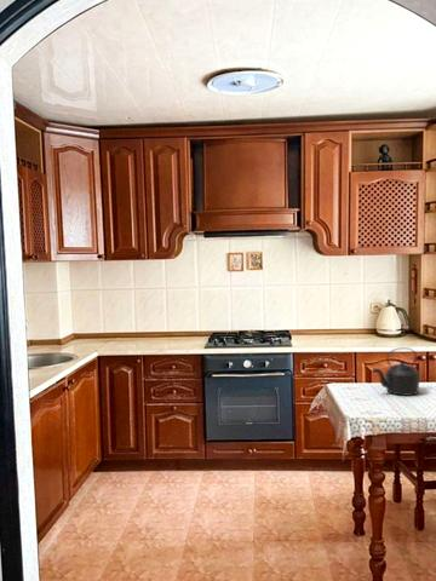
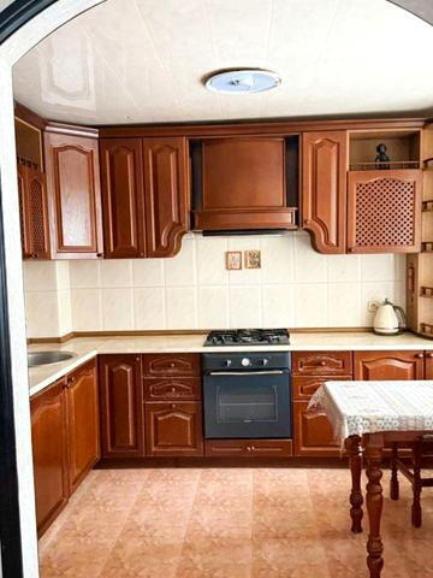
- kettle [372,346,421,397]
